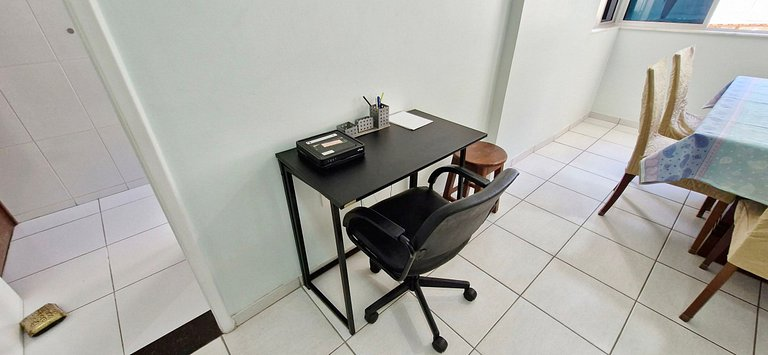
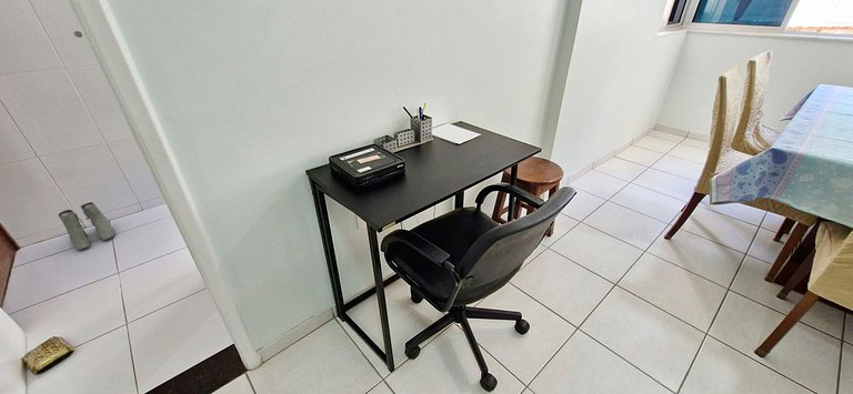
+ boots [58,201,117,252]
